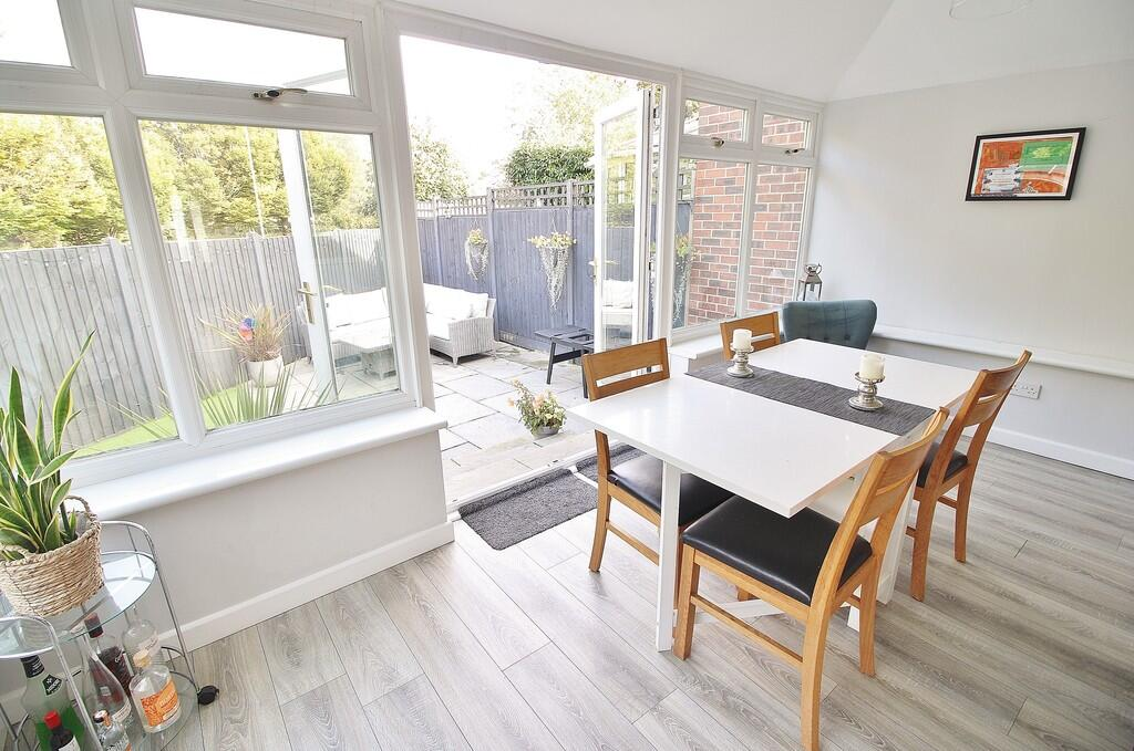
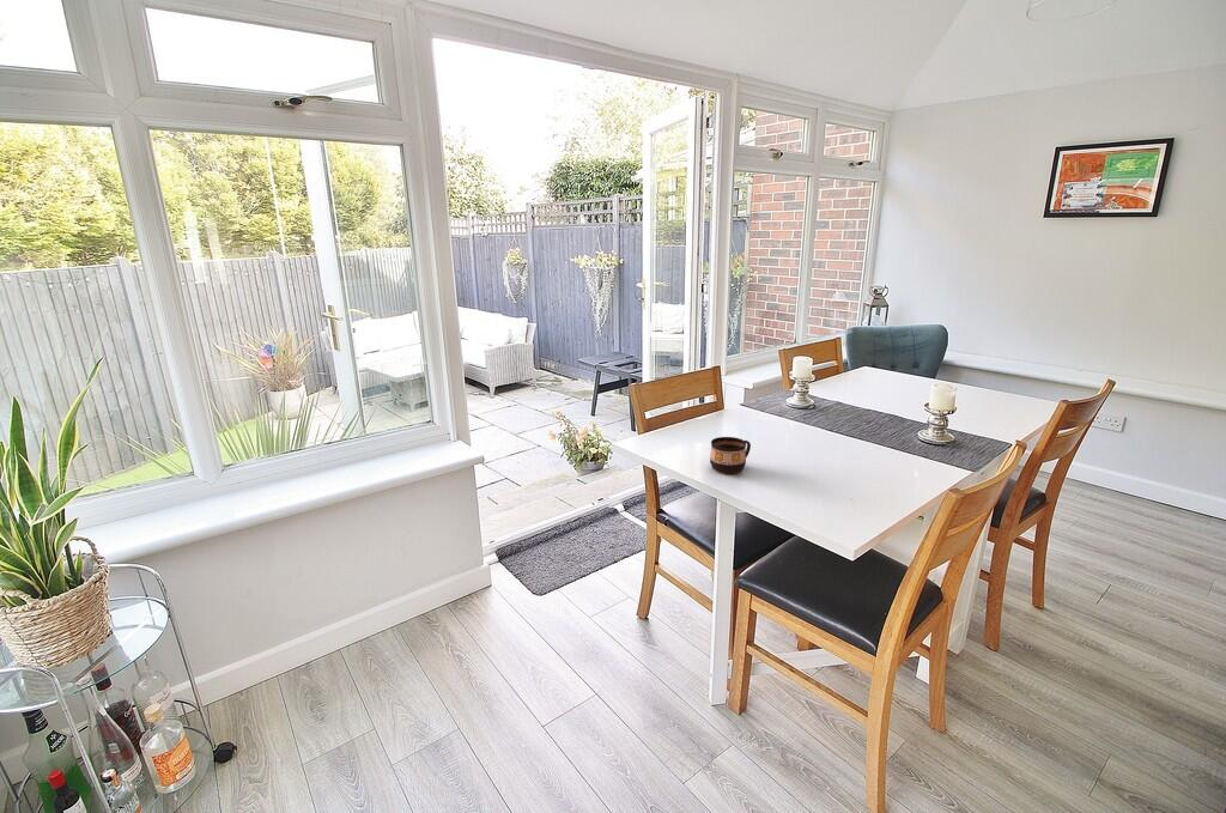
+ cup [709,436,752,474]
